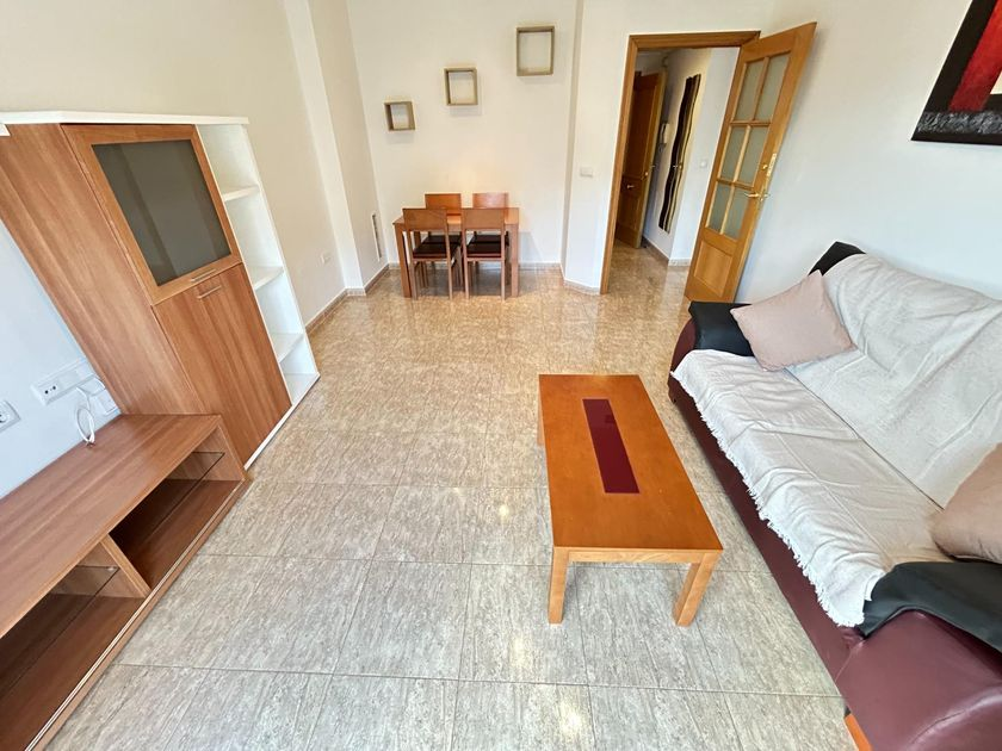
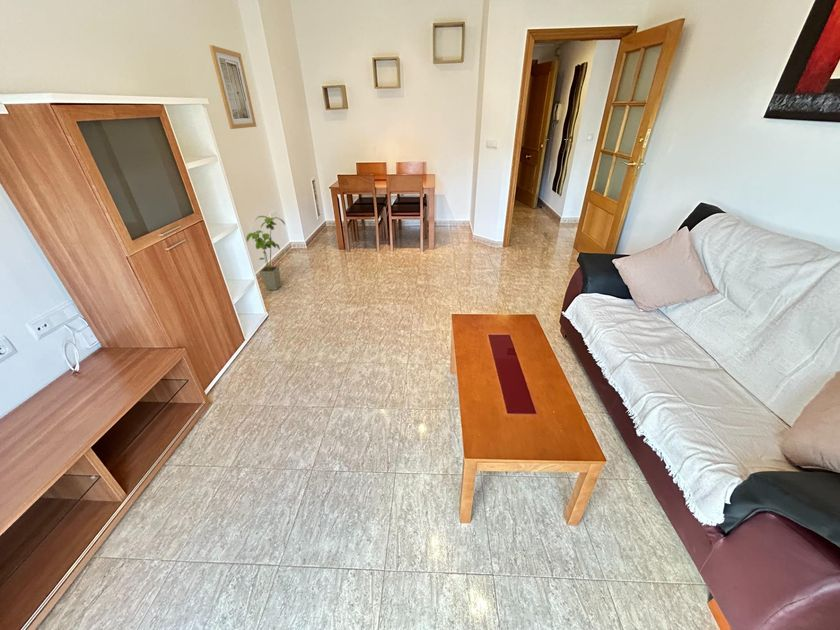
+ house plant [245,215,286,291]
+ wall art [208,44,258,130]
